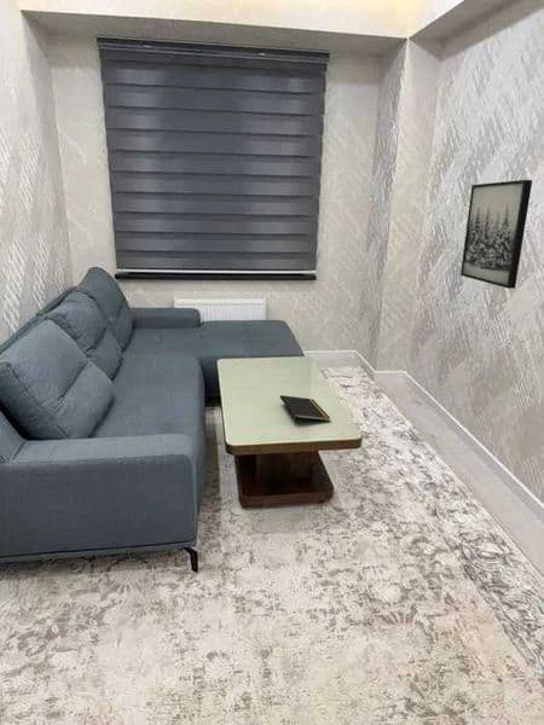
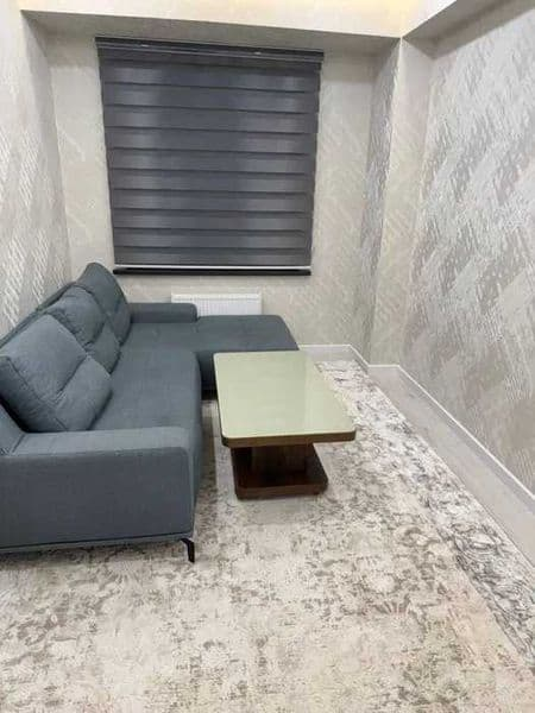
- notepad [279,394,331,425]
- wall art [459,179,533,290]
